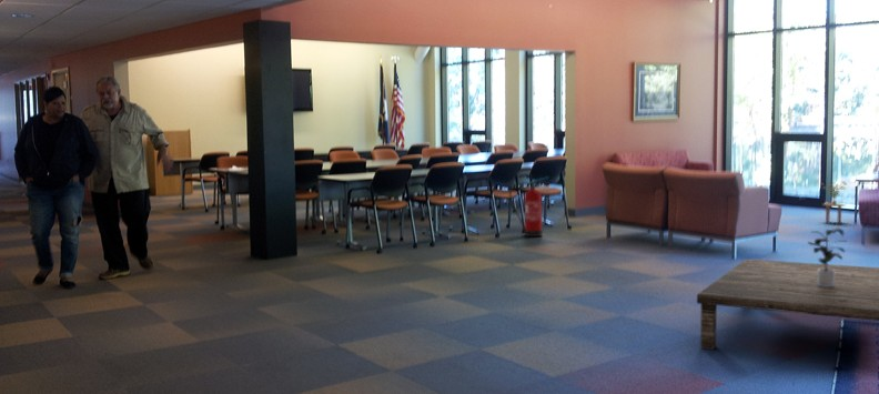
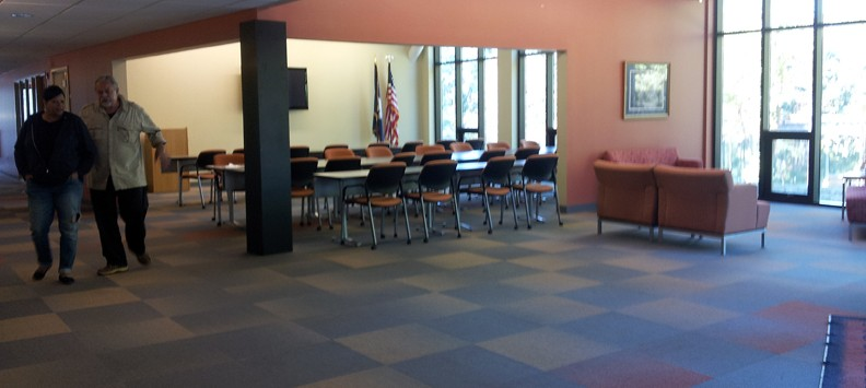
- side table [820,181,848,224]
- potted plant [807,228,849,286]
- fire extinguisher [508,175,549,238]
- coffee table [696,257,879,351]
